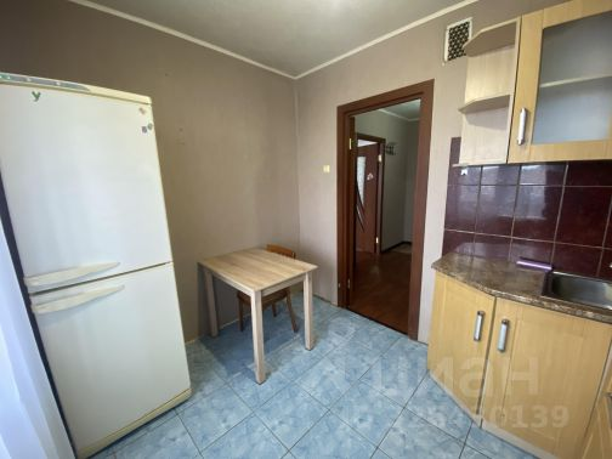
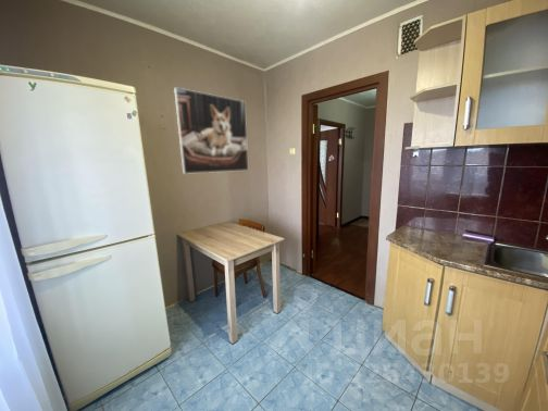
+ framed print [173,86,250,175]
